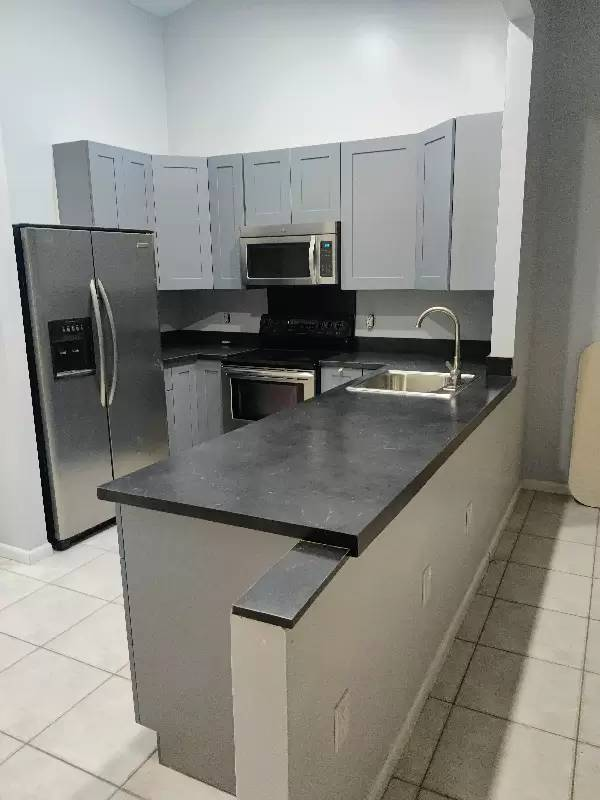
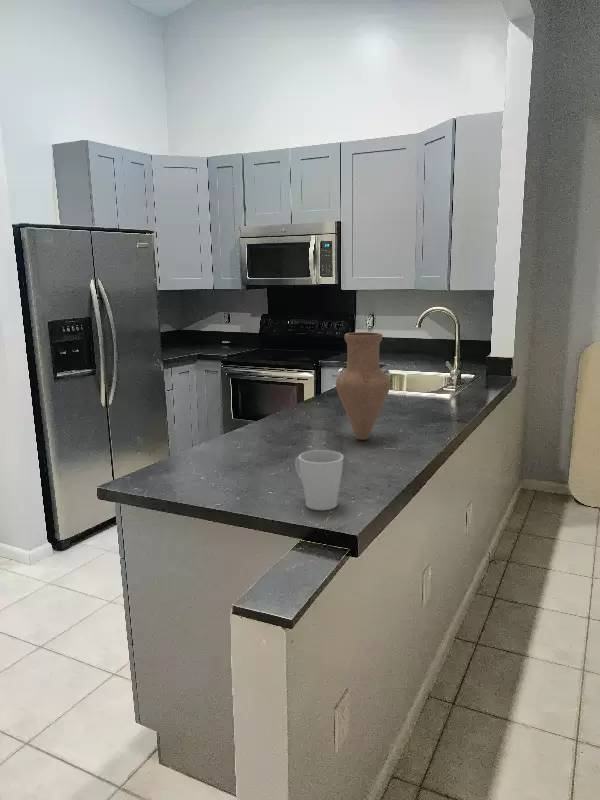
+ mug [294,449,344,511]
+ vase [335,331,391,441]
